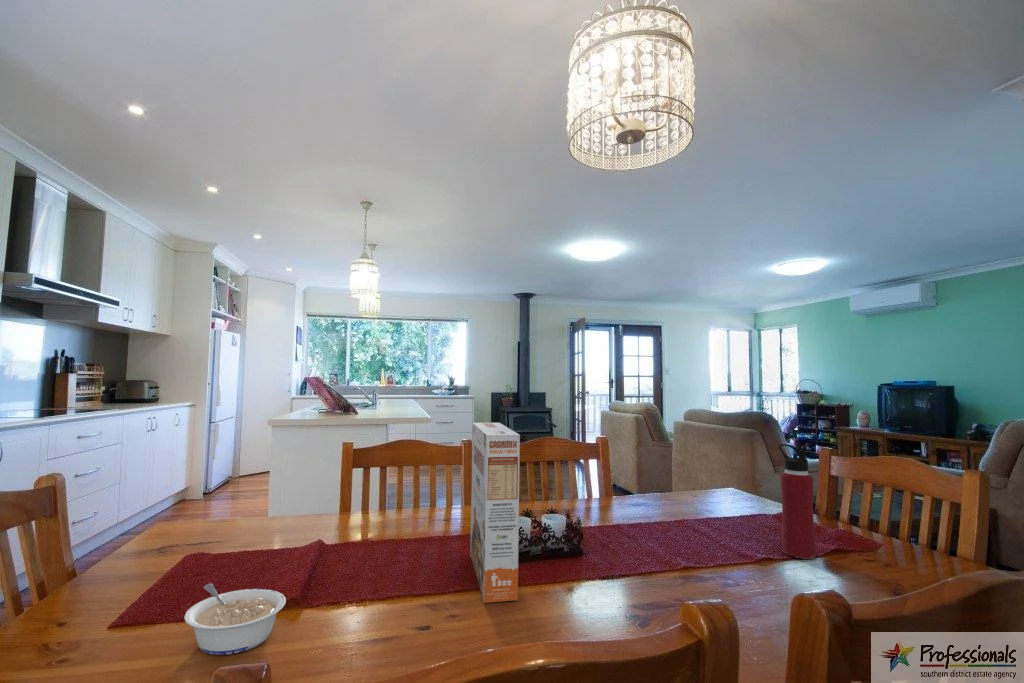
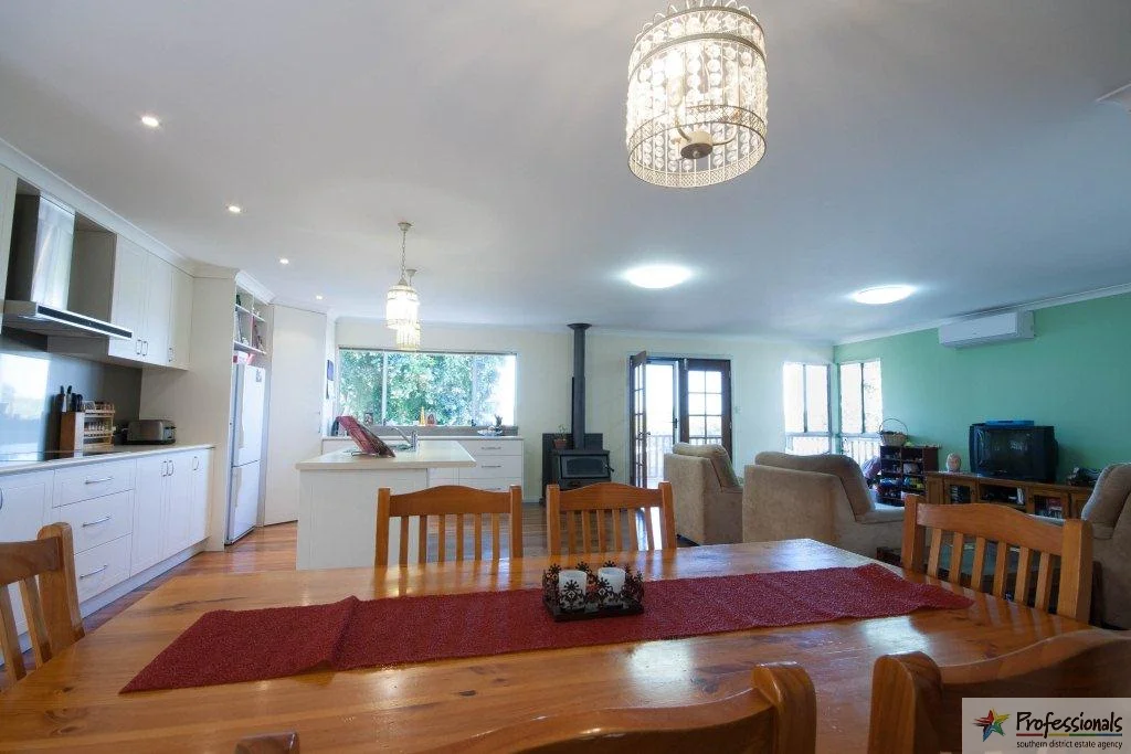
- legume [183,583,287,656]
- water bottle [778,443,817,560]
- cereal box [469,422,521,604]
